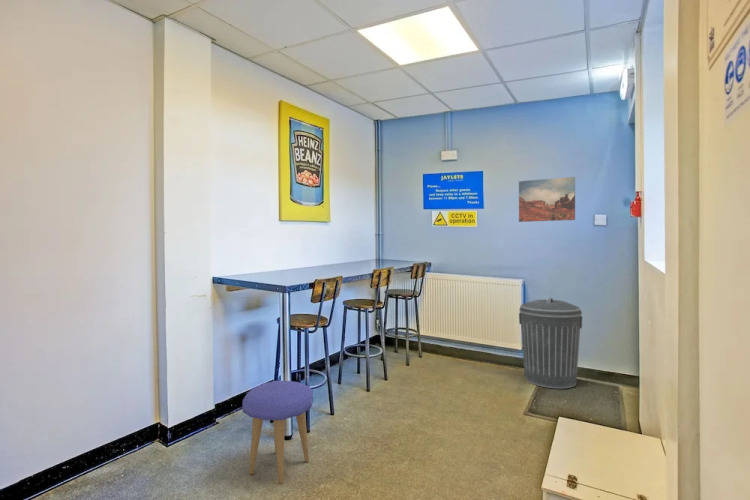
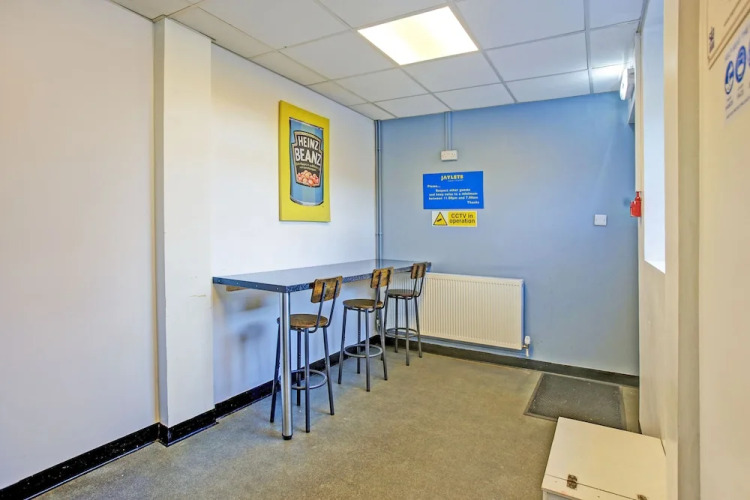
- stool [242,380,314,484]
- wall art [518,176,576,223]
- trash can [518,296,584,389]
